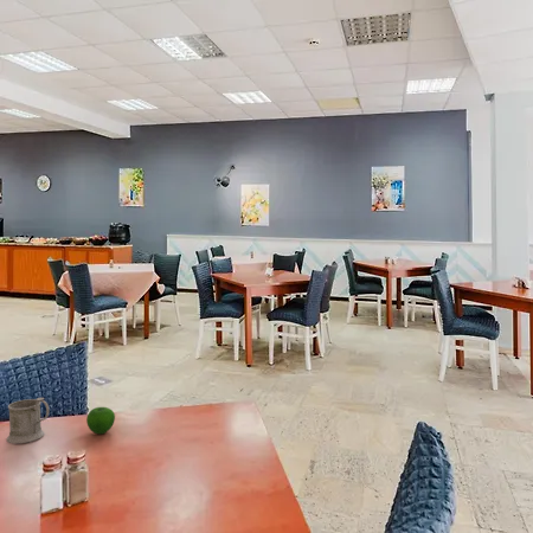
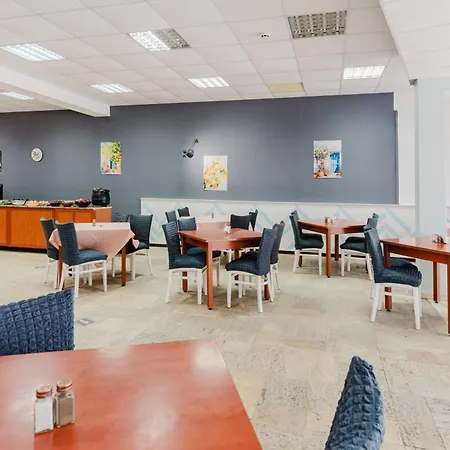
- mug [6,397,50,444]
- apple [85,406,116,435]
